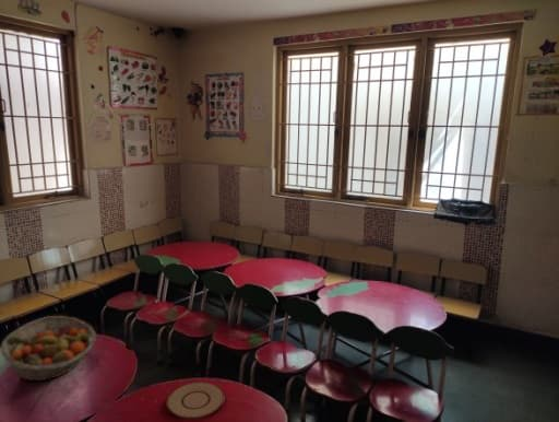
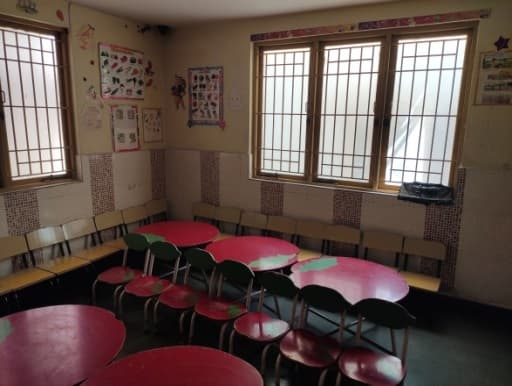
- plate [166,380,226,420]
- fruit basket [0,315,97,382]
